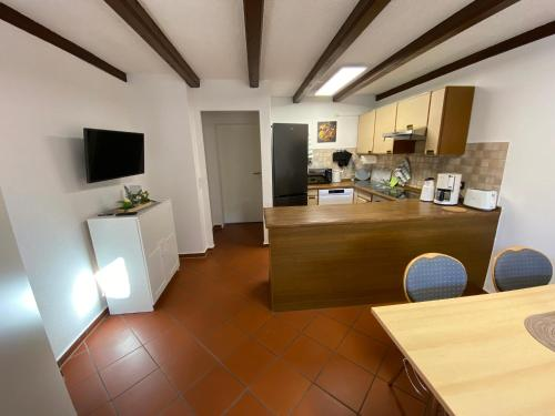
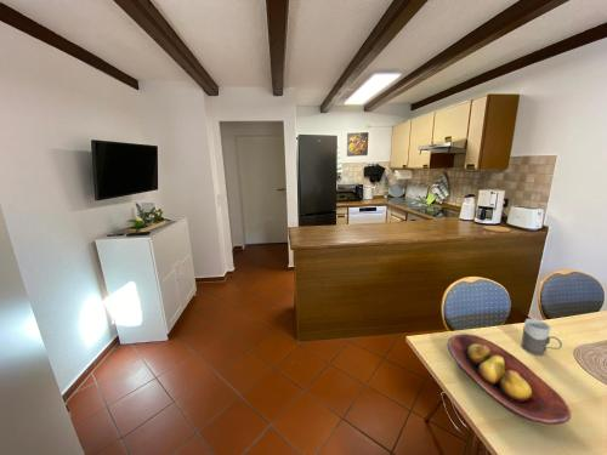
+ fruit bowl [447,332,572,426]
+ mug [520,318,563,357]
